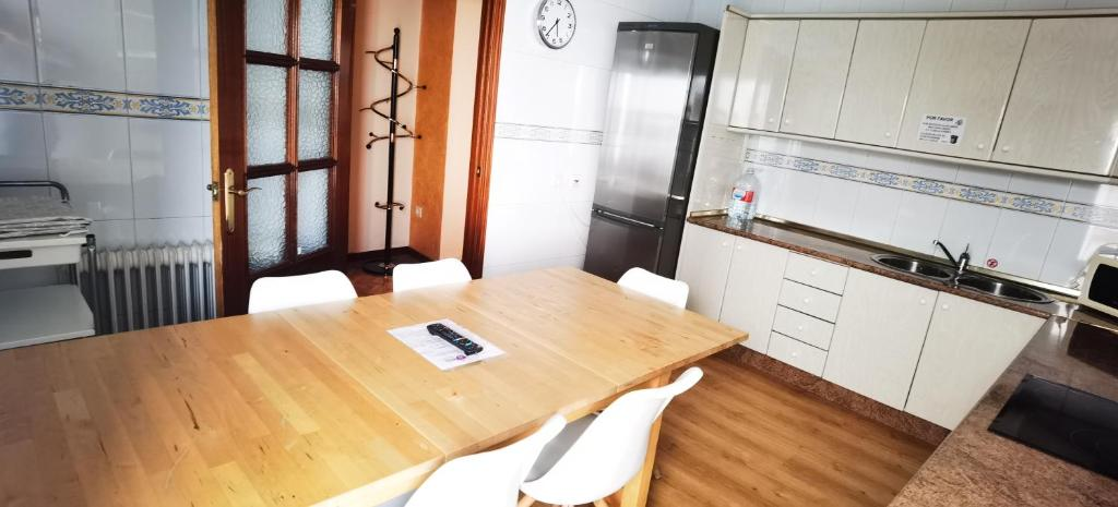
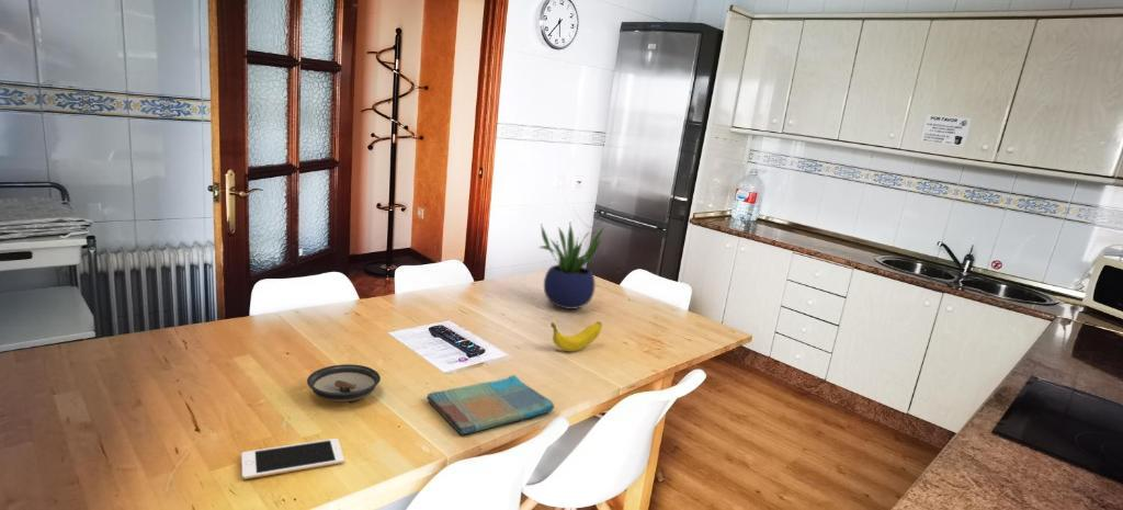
+ potted plant [537,222,605,310]
+ banana [549,320,603,353]
+ dish towel [426,374,555,435]
+ saucer [306,363,382,404]
+ cell phone [240,438,345,480]
